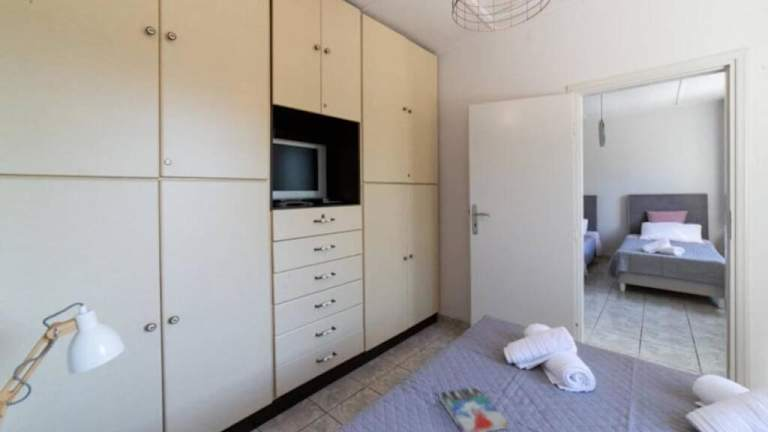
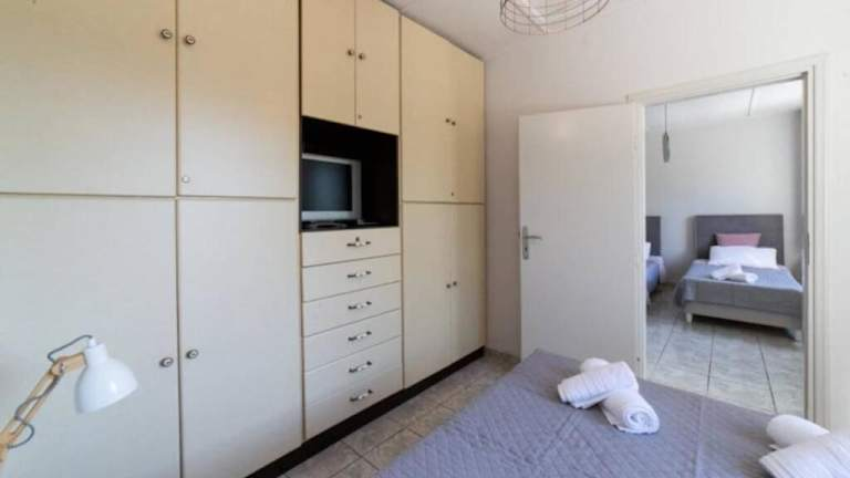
- book [438,386,508,432]
